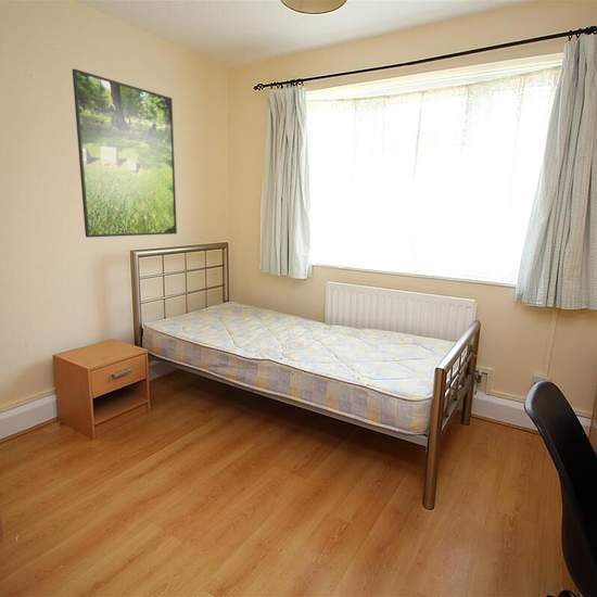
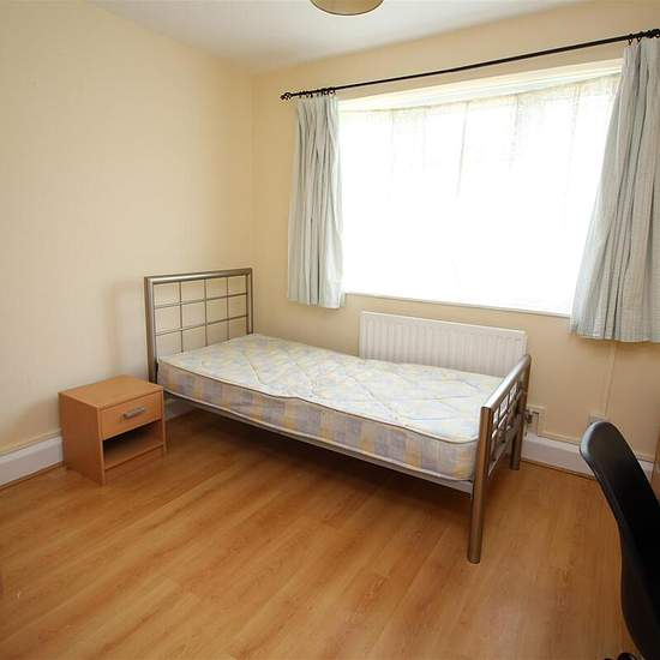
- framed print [72,67,178,239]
